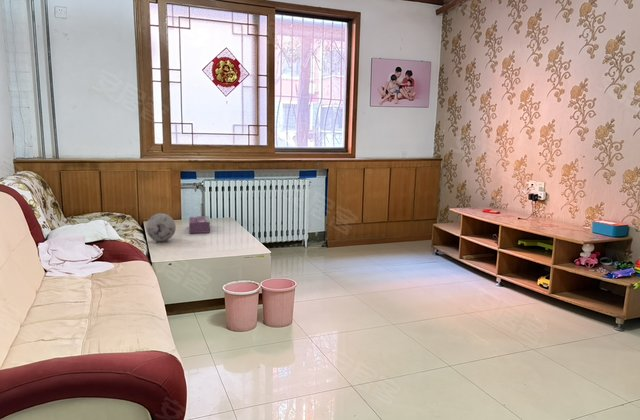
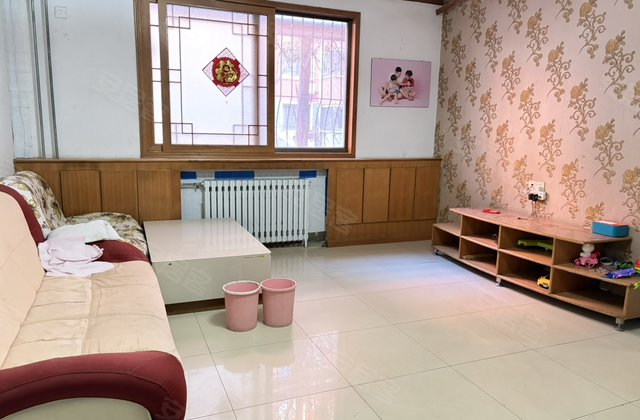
- tissue box [188,215,211,234]
- decorative orb [145,212,177,243]
